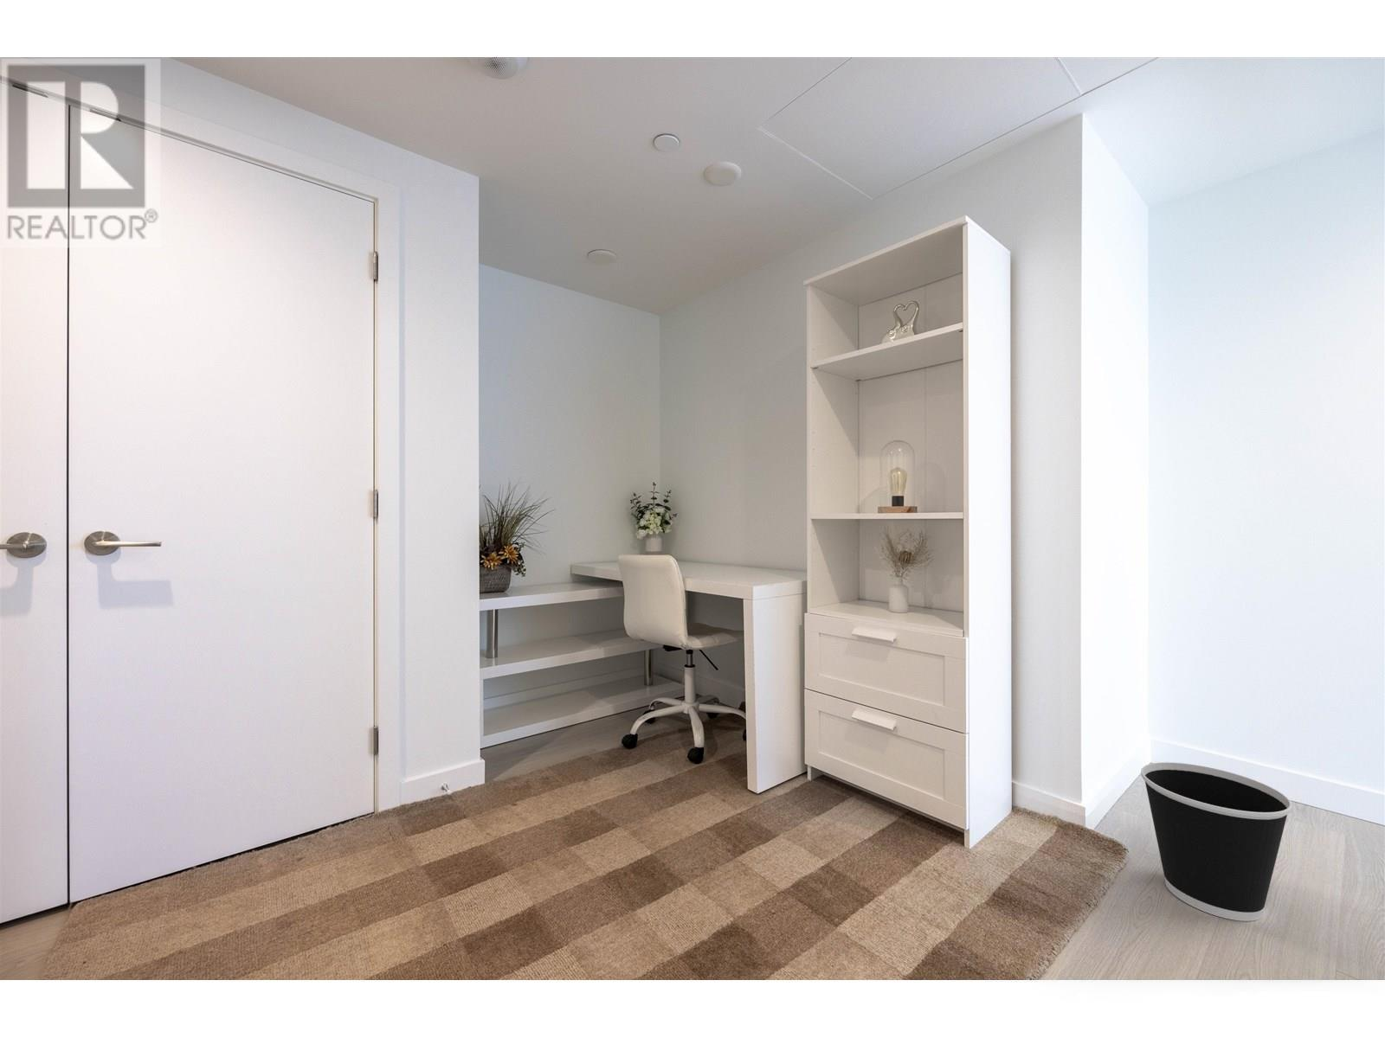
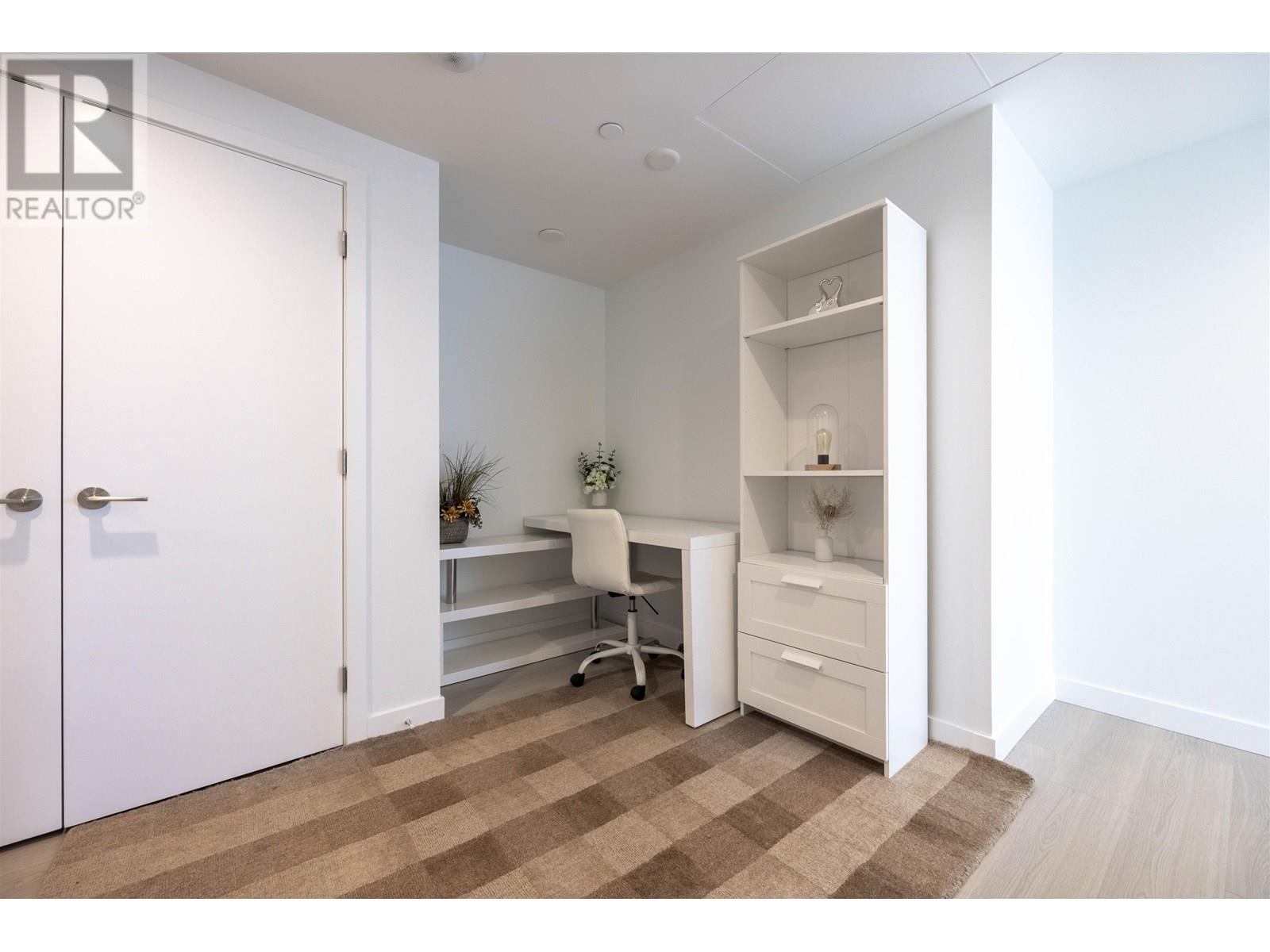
- wastebasket [1140,761,1293,922]
